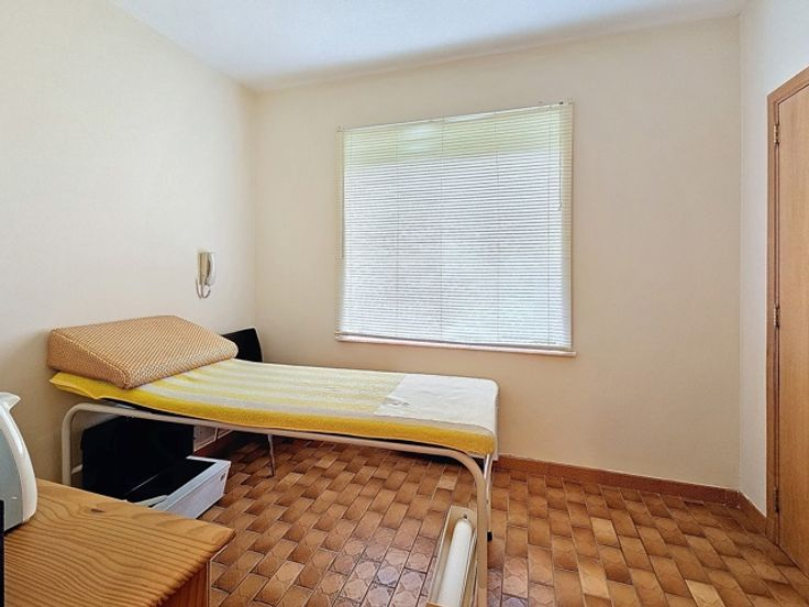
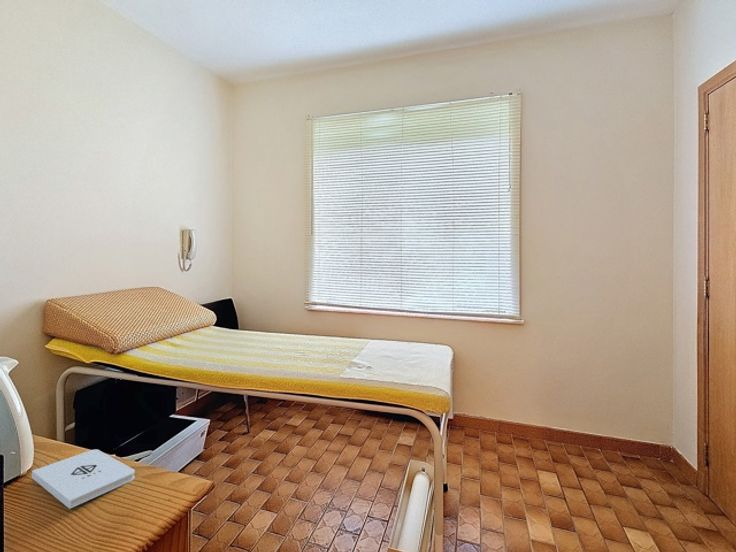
+ notepad [31,448,136,510]
